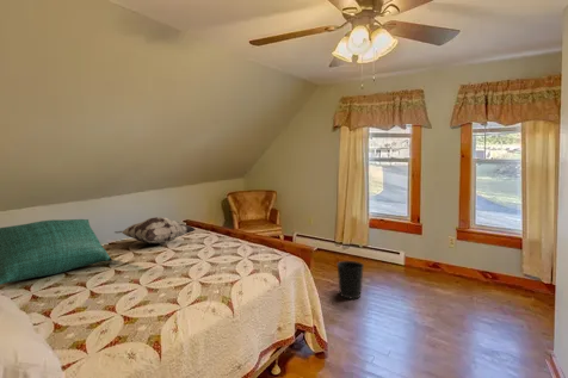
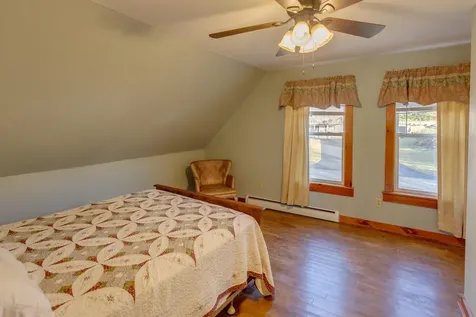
- wastebasket [335,260,365,300]
- decorative pillow [113,216,196,246]
- cushion [0,218,113,286]
